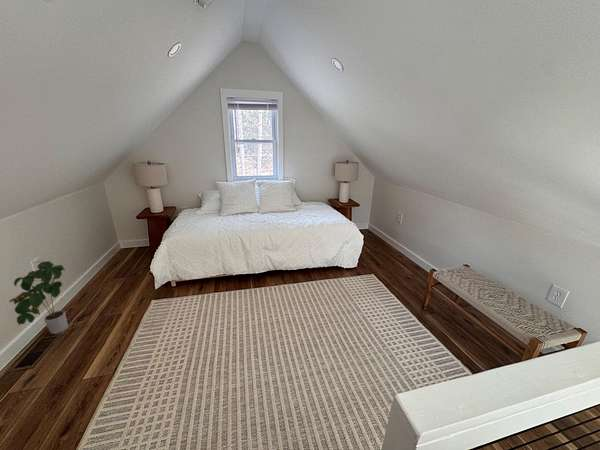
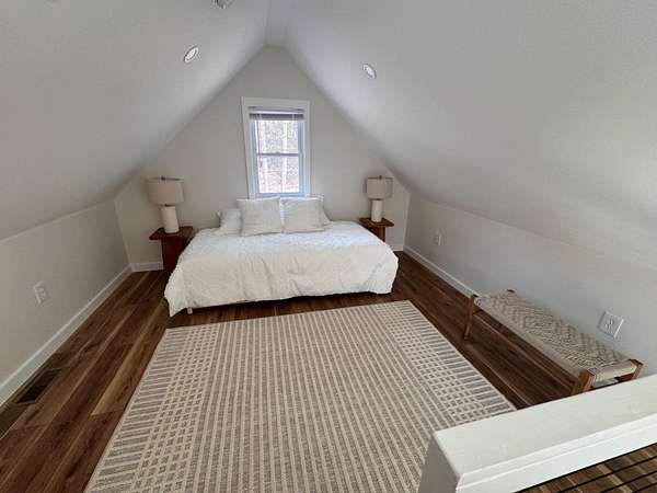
- potted plant [8,260,69,335]
